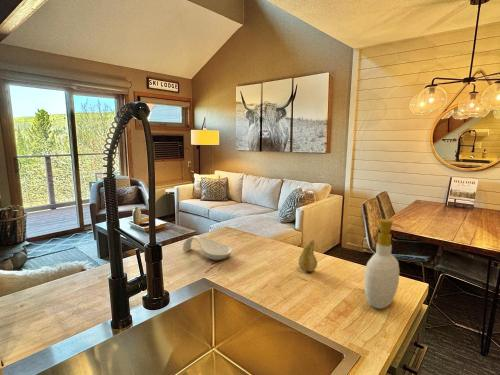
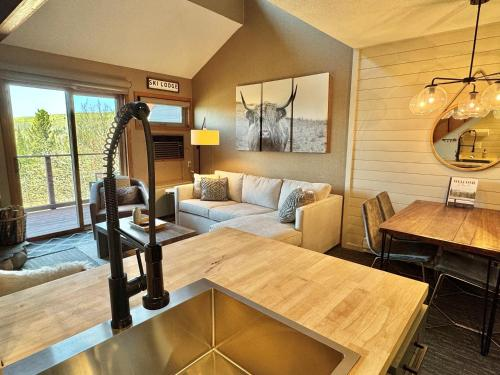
- spoon rest [182,234,233,261]
- soap bottle [363,218,405,310]
- fruit [298,239,318,273]
